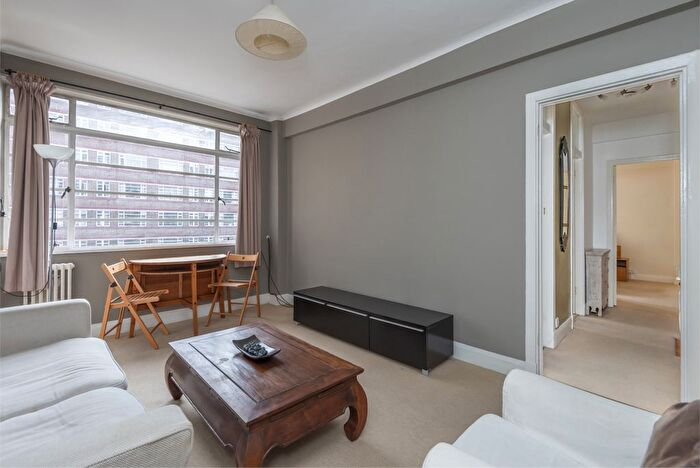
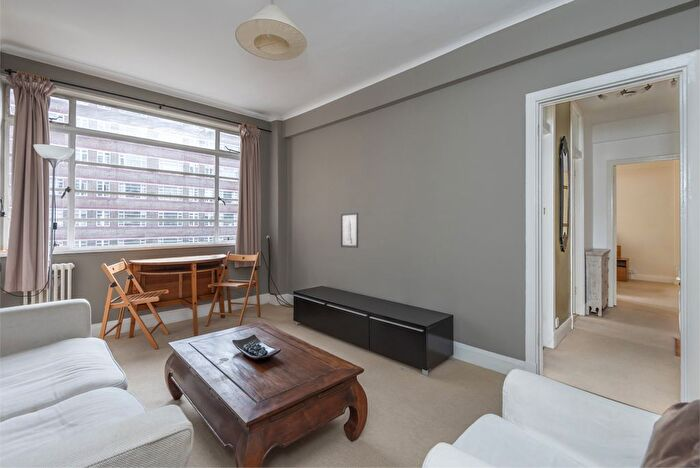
+ wall art [340,212,359,249]
